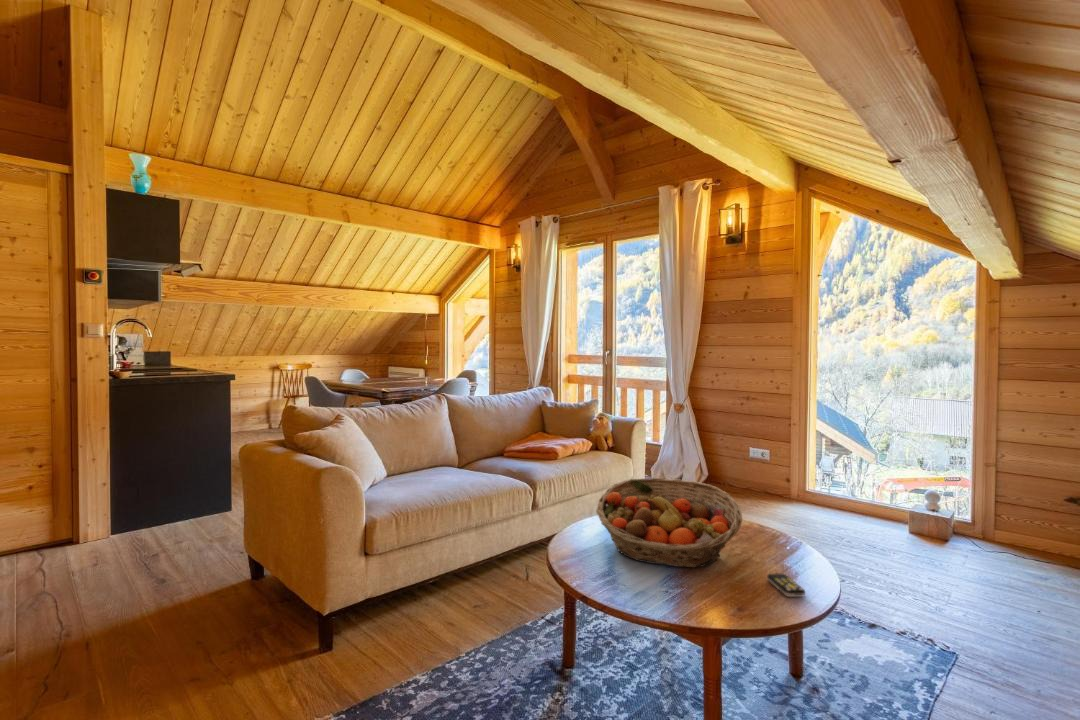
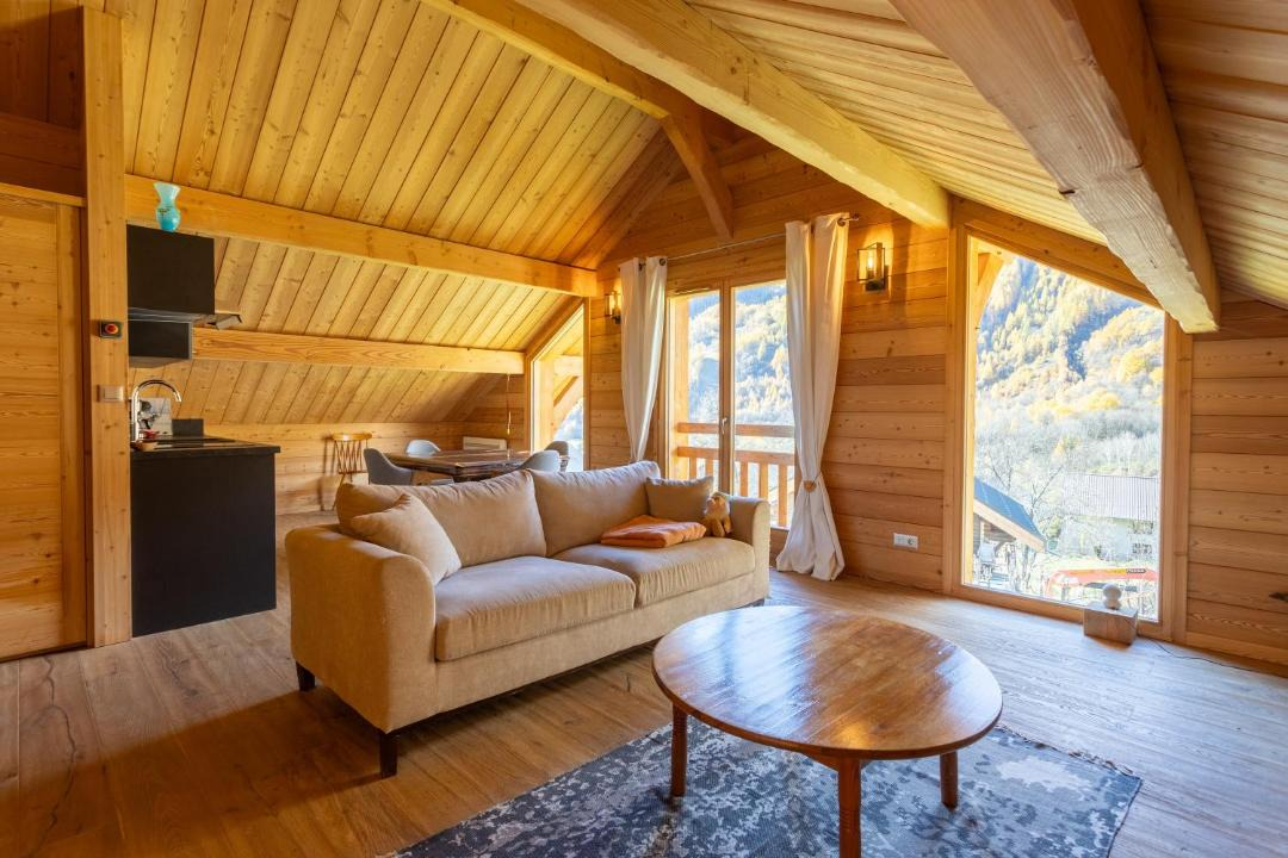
- fruit basket [595,477,743,568]
- remote control [766,573,806,598]
